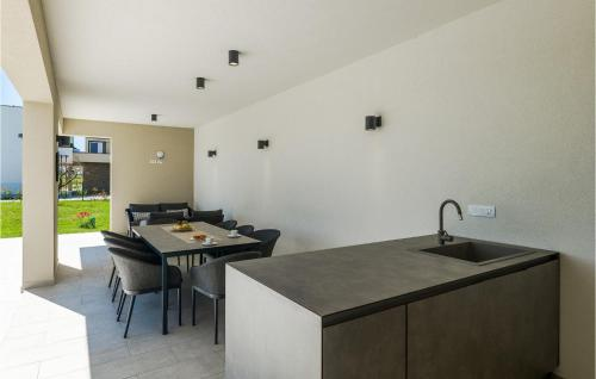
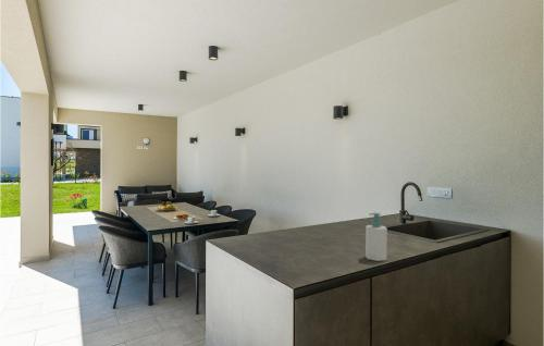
+ soap bottle [364,212,388,262]
